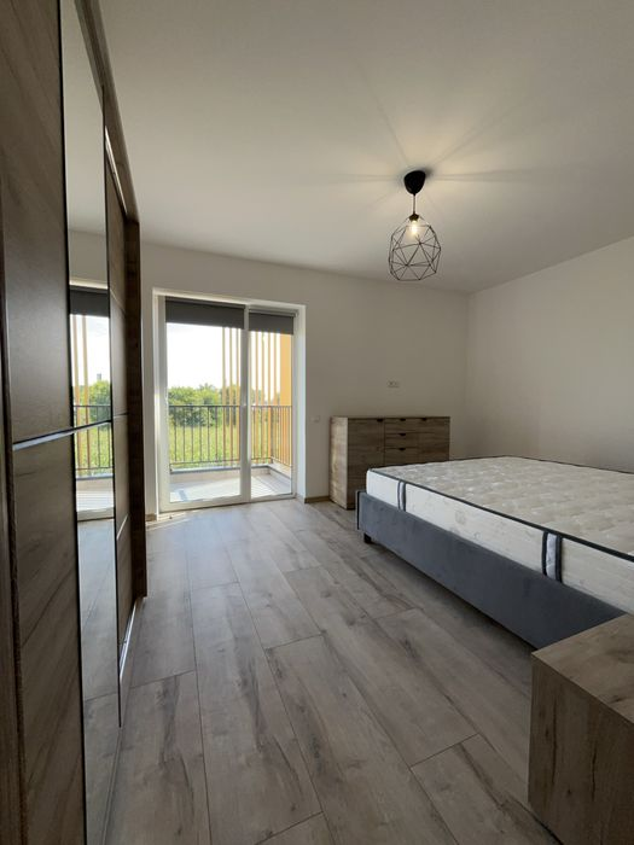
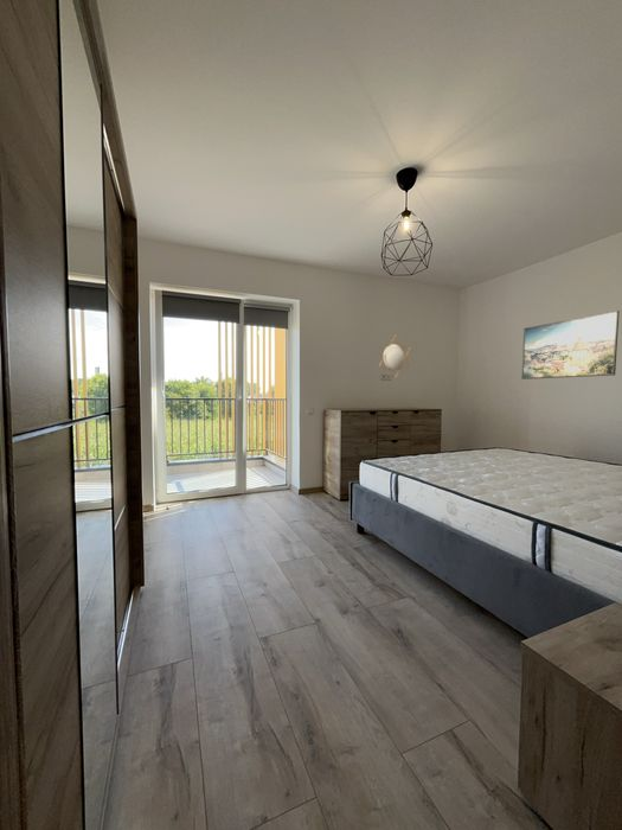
+ home mirror [378,334,411,379]
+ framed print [520,309,620,381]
